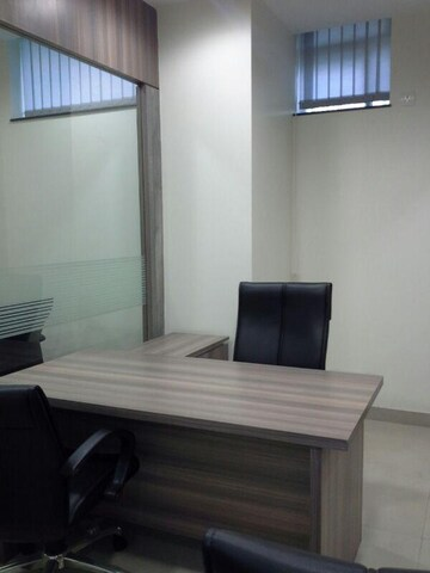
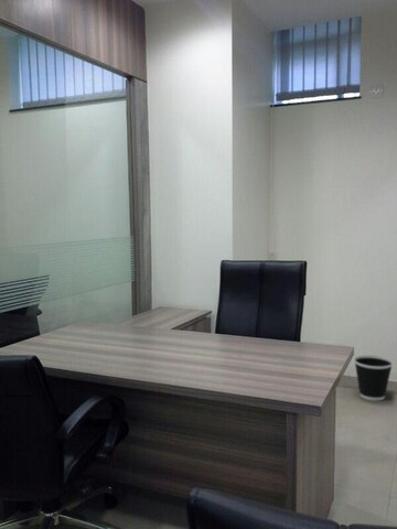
+ wastebasket [353,354,394,401]
